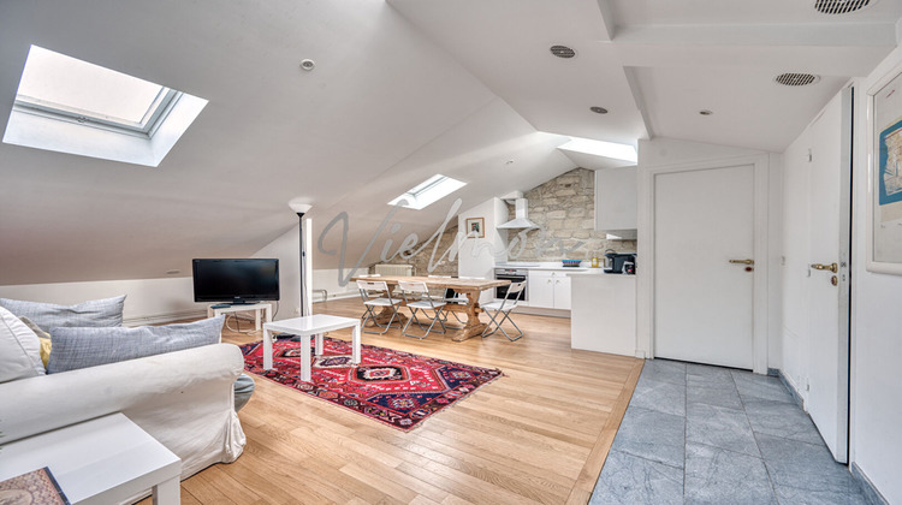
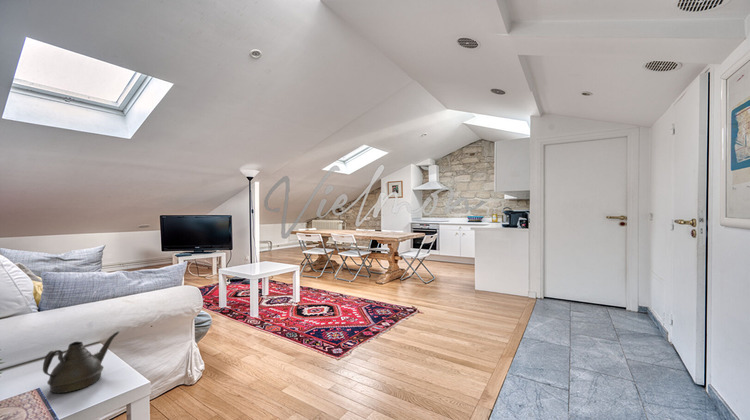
+ teapot [42,330,120,394]
